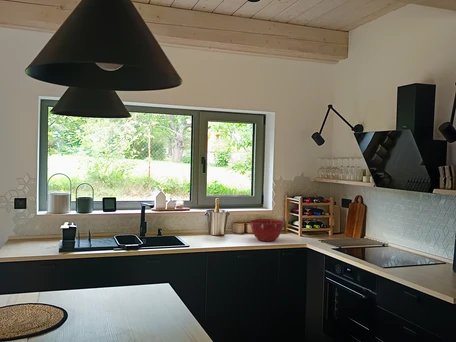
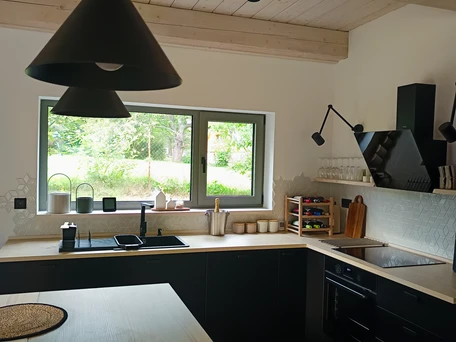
- mixing bowl [249,219,285,242]
